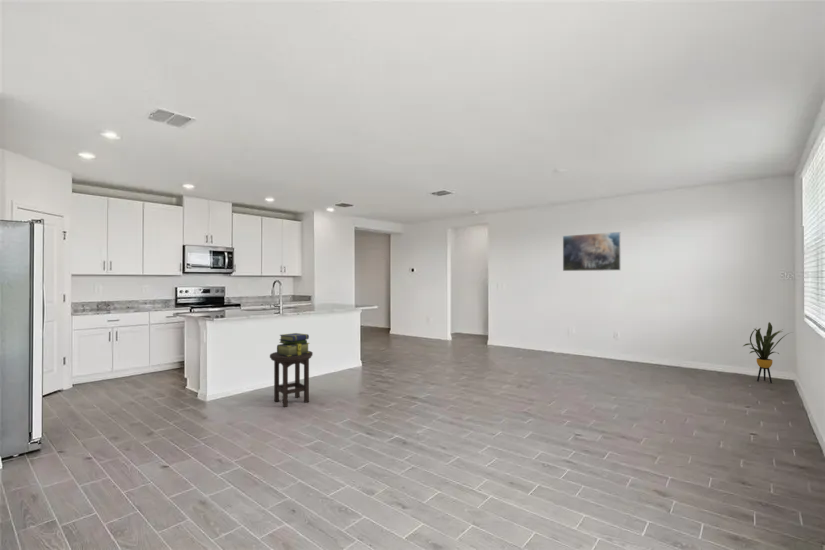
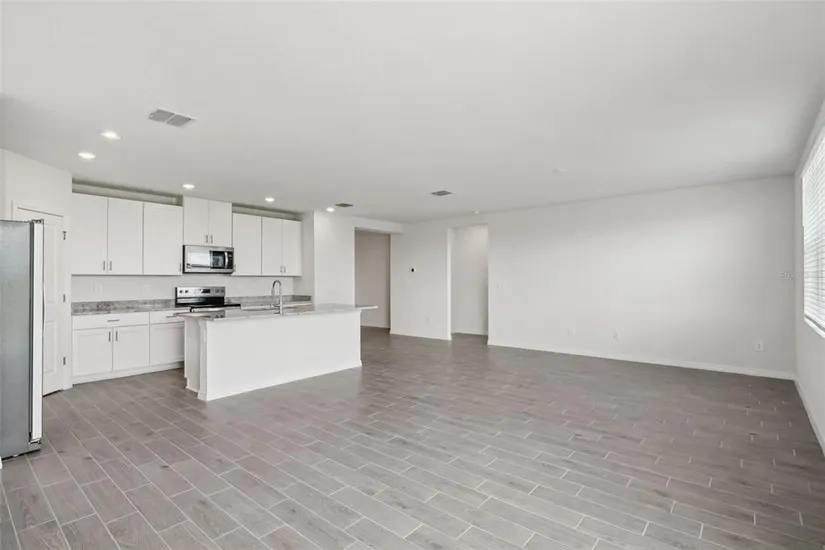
- stool [269,350,314,408]
- stack of books [276,332,311,356]
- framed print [562,231,622,272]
- house plant [742,321,793,384]
